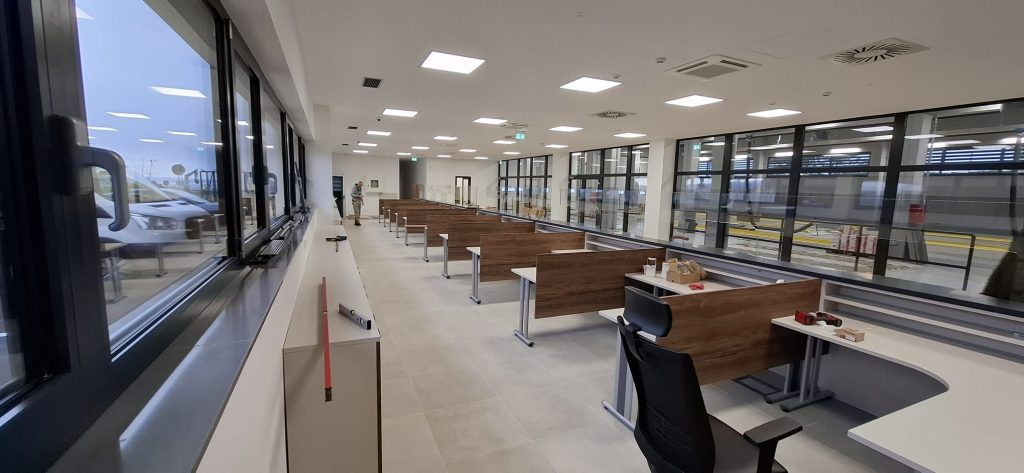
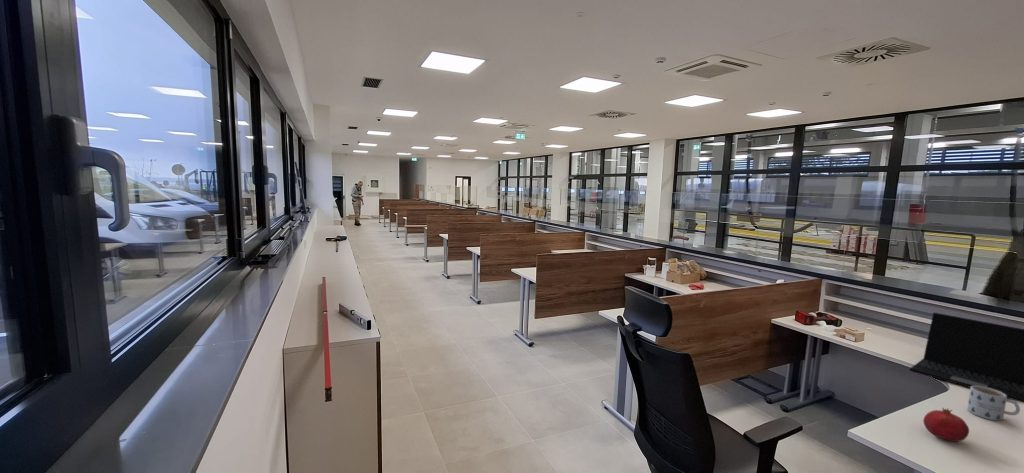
+ mug [967,386,1021,422]
+ laptop [909,311,1024,404]
+ fruit [922,407,970,443]
